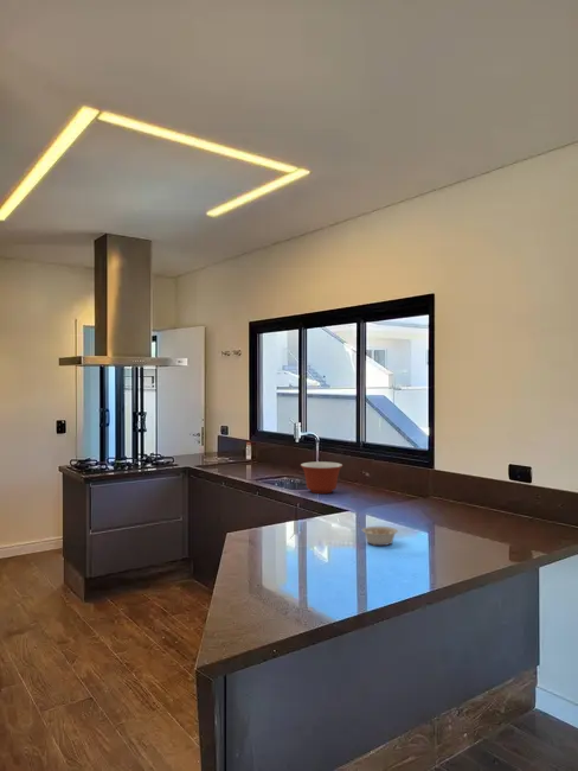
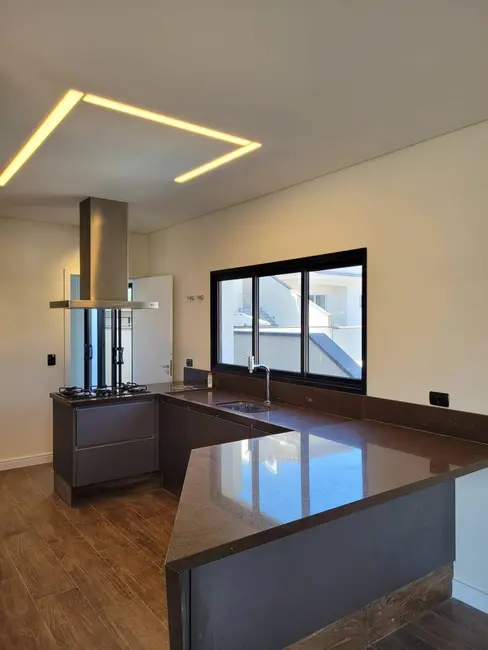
- mixing bowl [300,460,343,495]
- legume [355,523,399,547]
